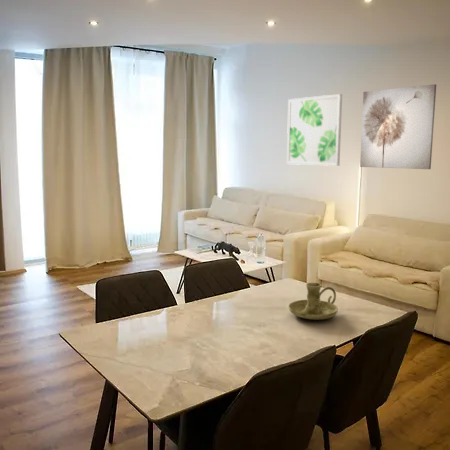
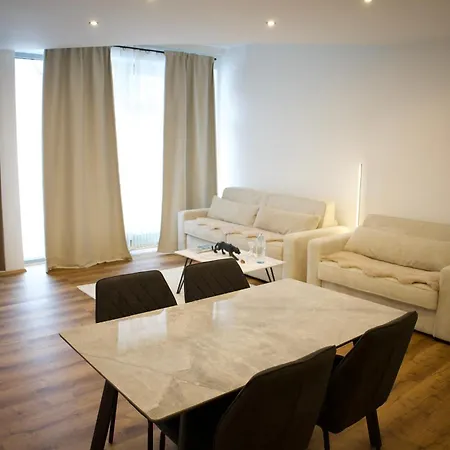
- wall art [359,83,437,170]
- wall art [286,93,343,167]
- candle holder [288,282,339,321]
